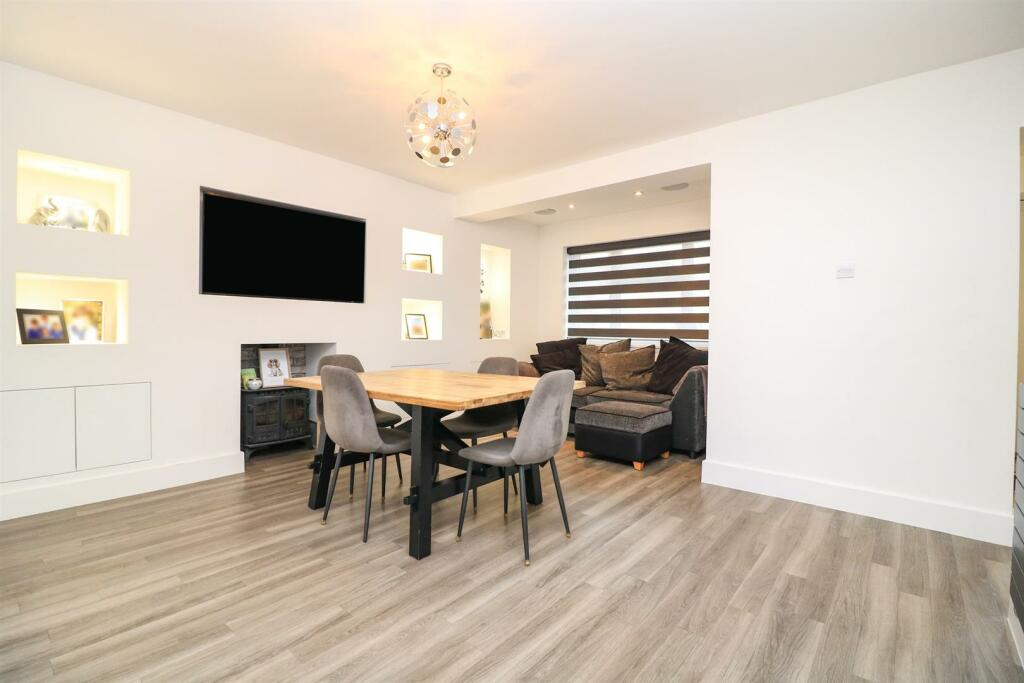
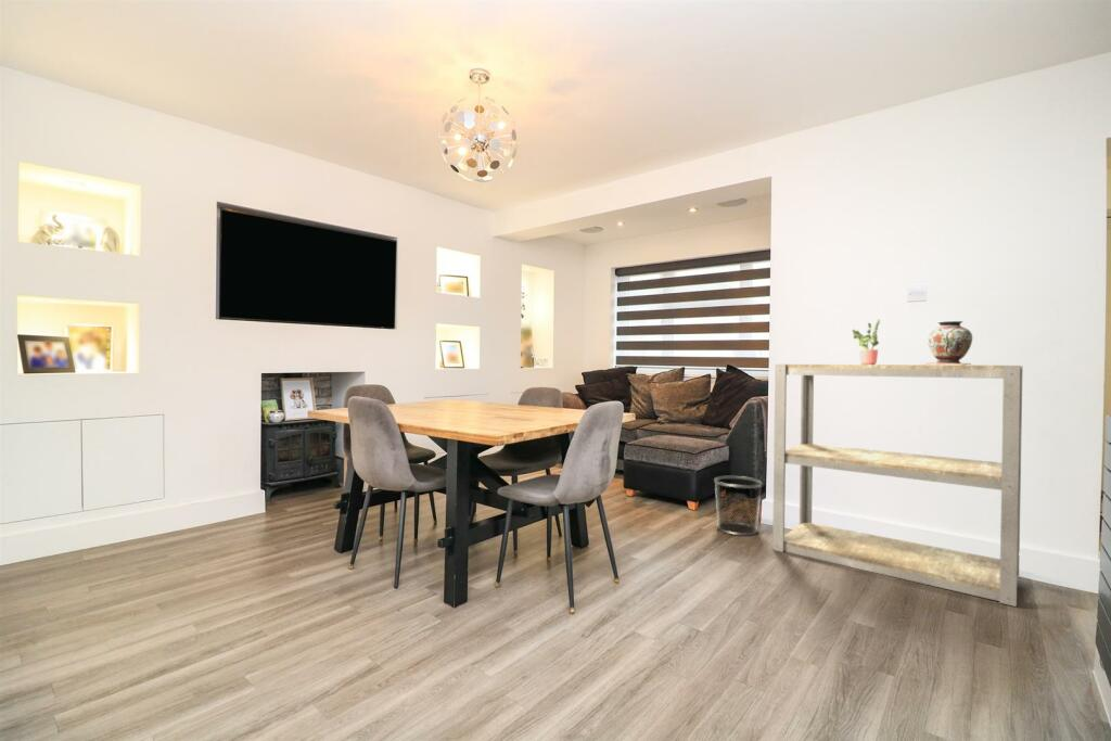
+ potted plant [851,318,881,365]
+ decorative vase [924,320,973,366]
+ waste bin [713,475,764,537]
+ shelving unit [771,363,1023,608]
